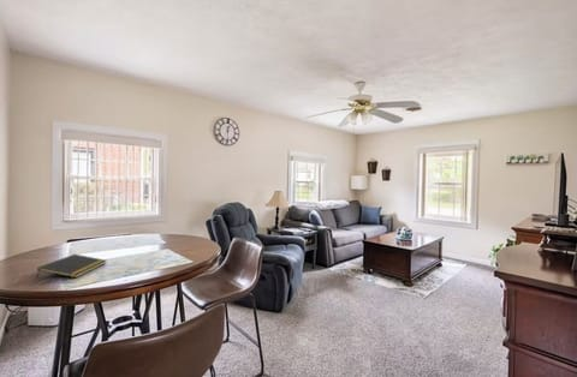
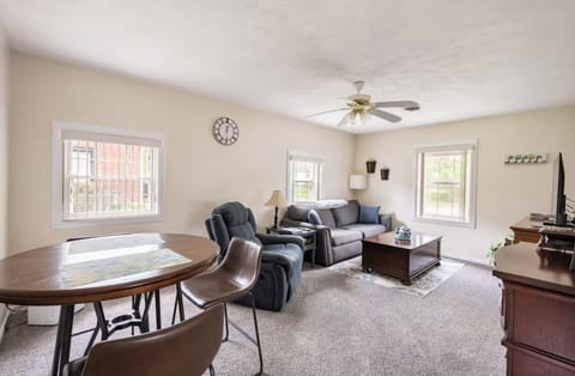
- notepad [35,253,107,280]
